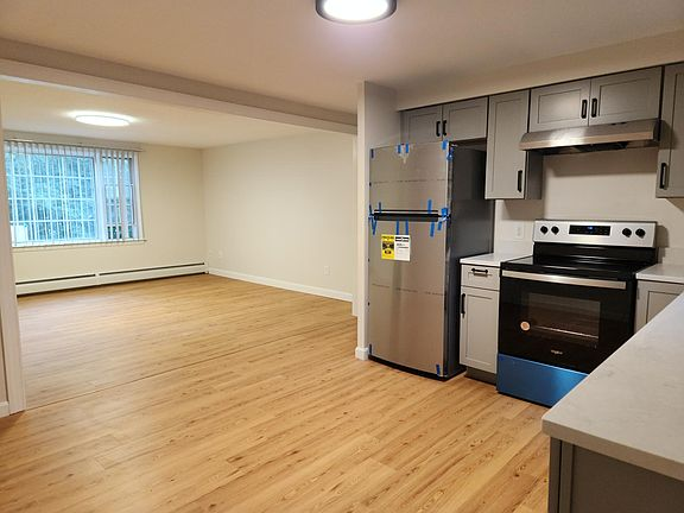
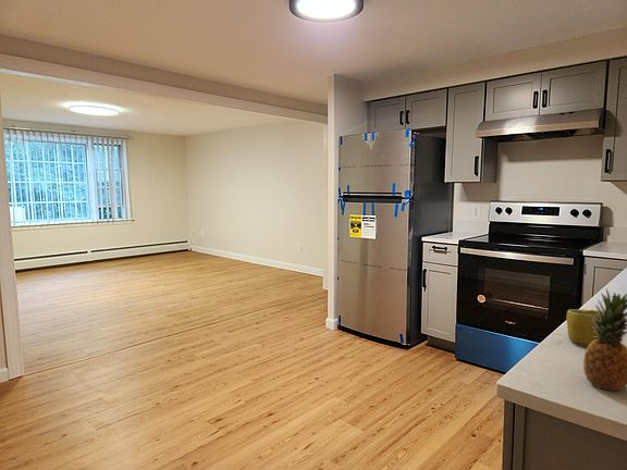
+ fruit [582,288,627,392]
+ mug [565,308,604,346]
